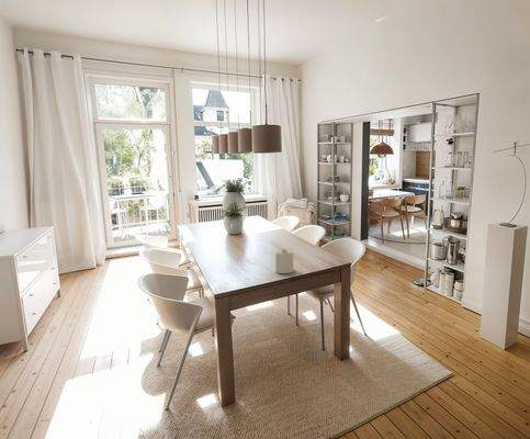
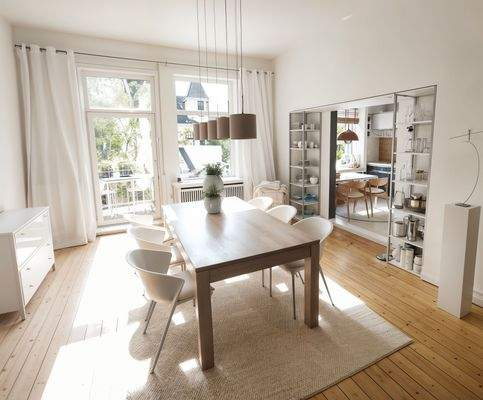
- candle [274,248,295,274]
